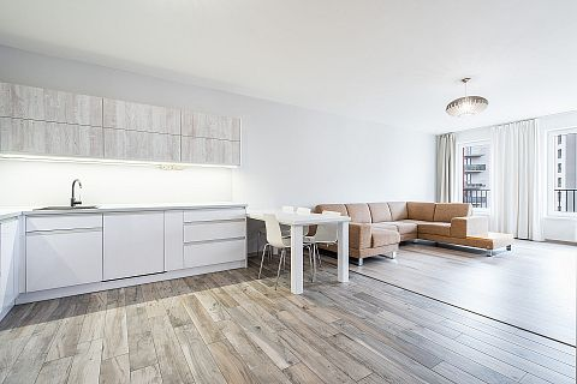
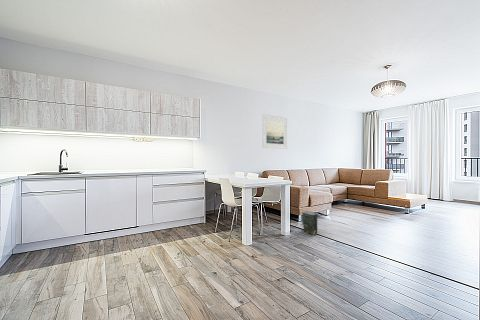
+ bag [301,210,319,236]
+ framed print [261,113,288,150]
